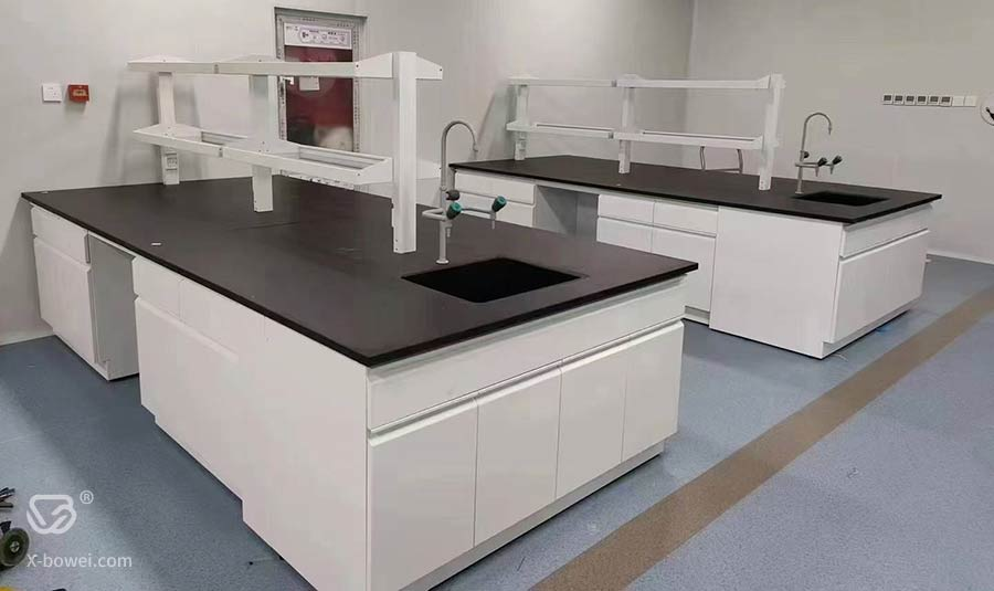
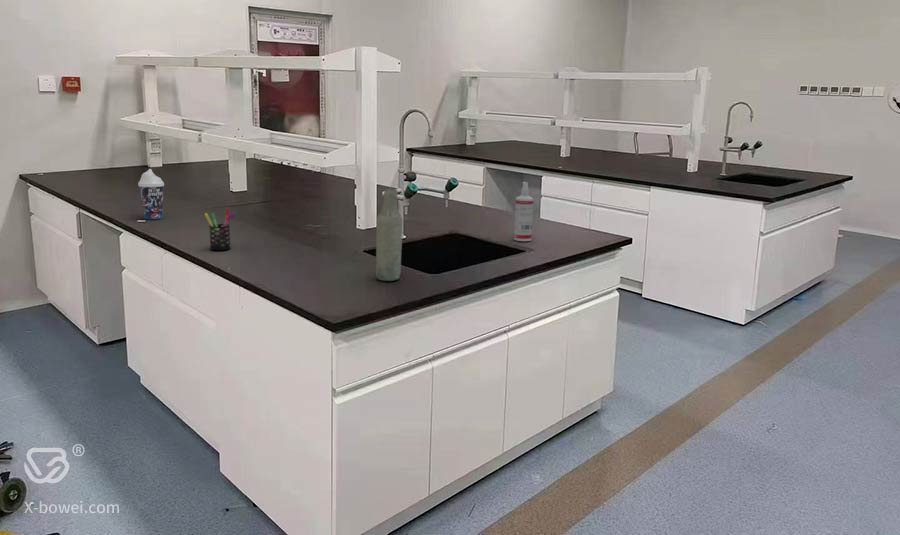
+ beverage cup [137,168,165,220]
+ spray bottle [513,181,535,242]
+ pen holder [204,207,236,251]
+ bottle [375,186,404,282]
